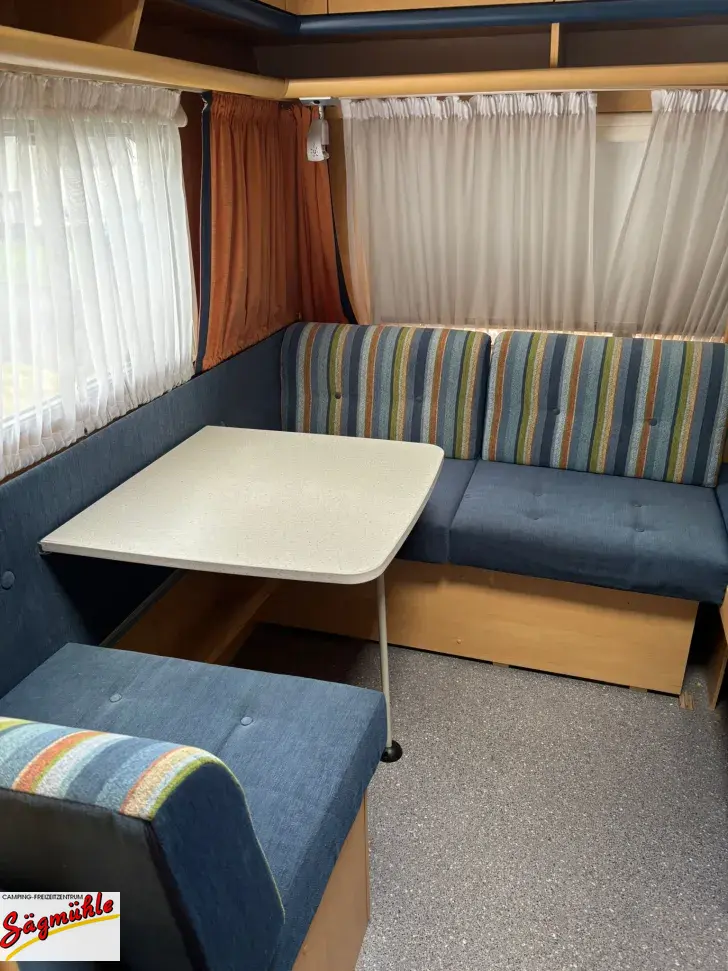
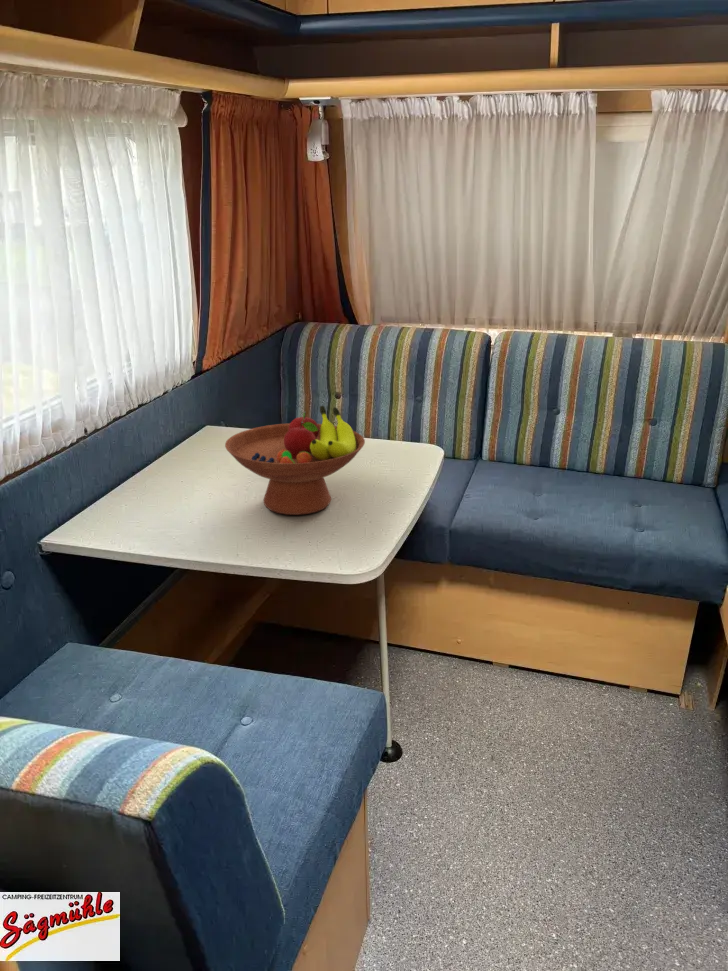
+ fruit bowl [224,405,366,516]
